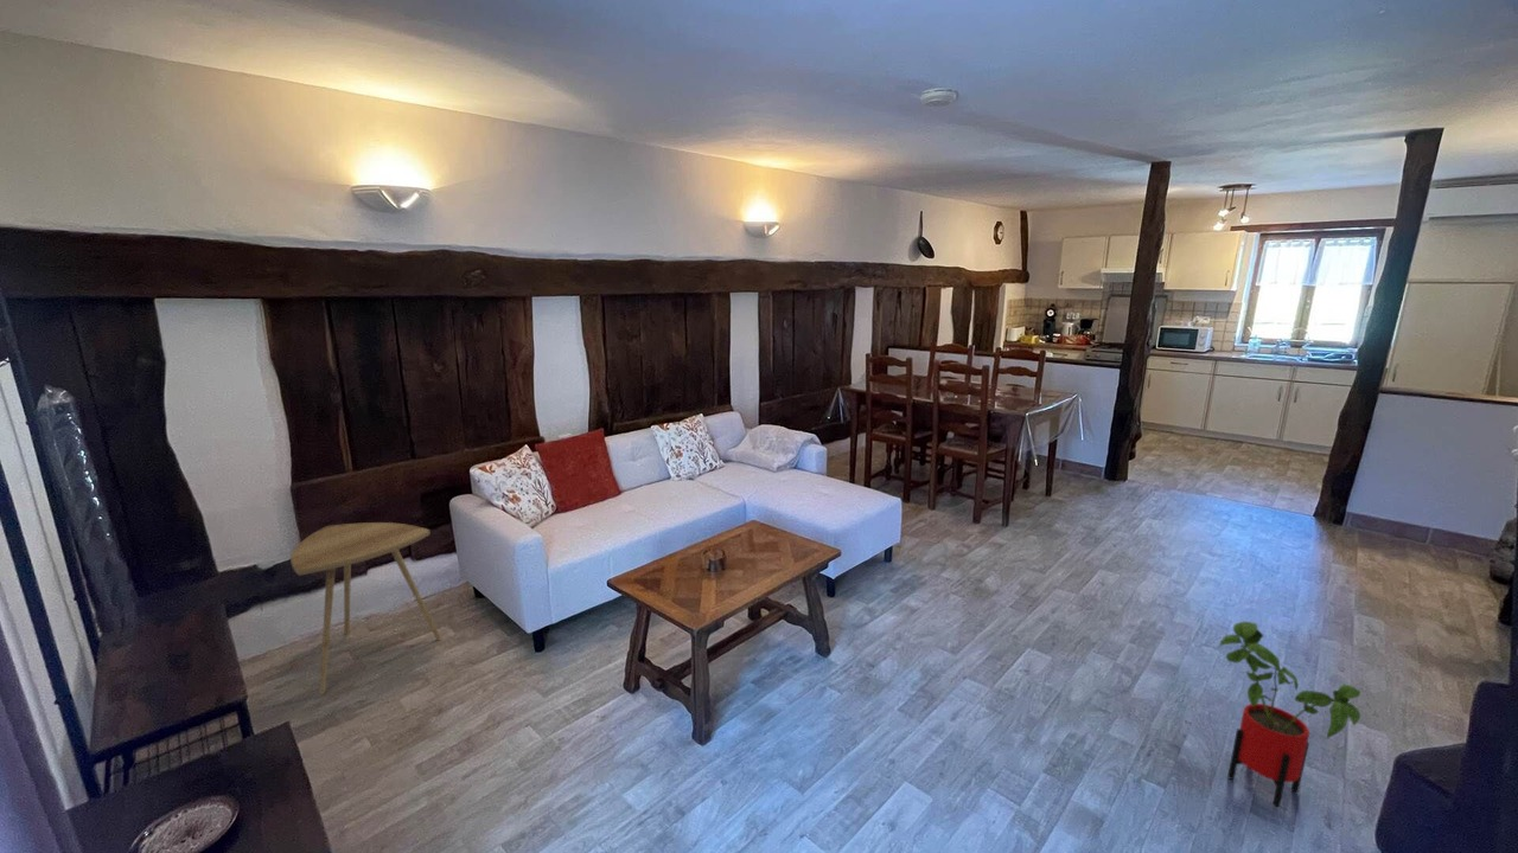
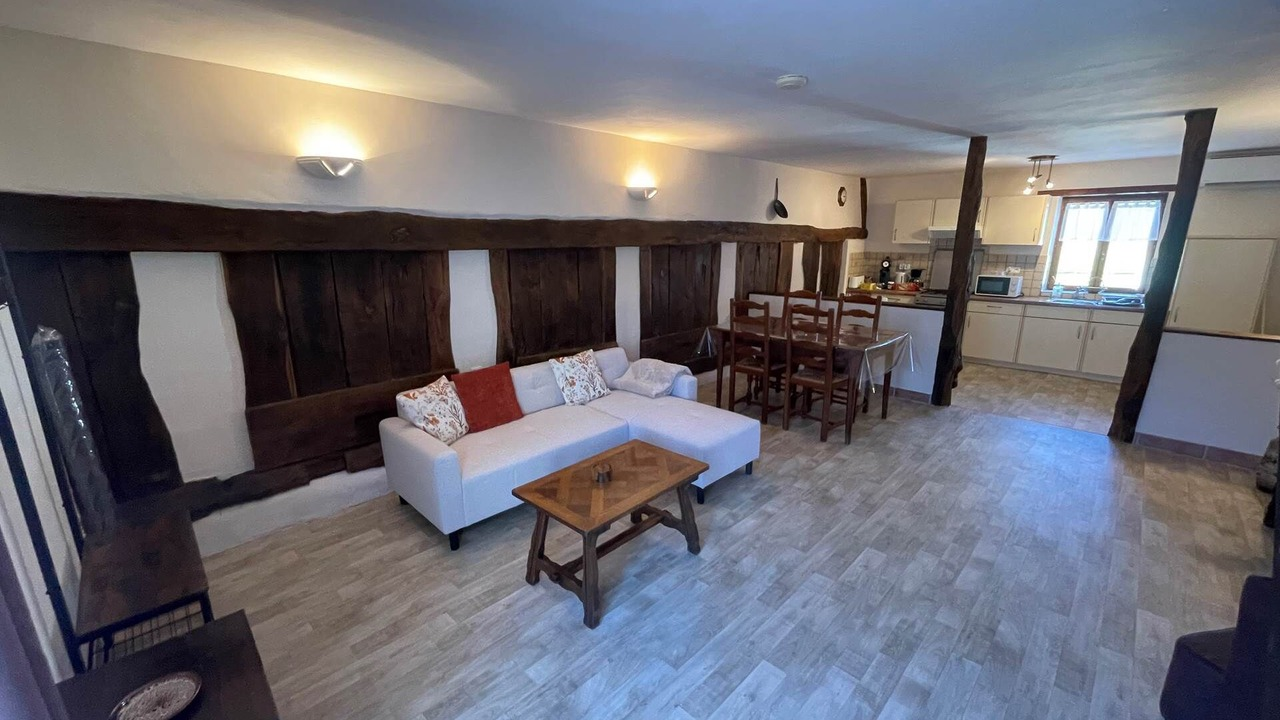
- side table [289,521,442,695]
- house plant [1217,620,1361,809]
